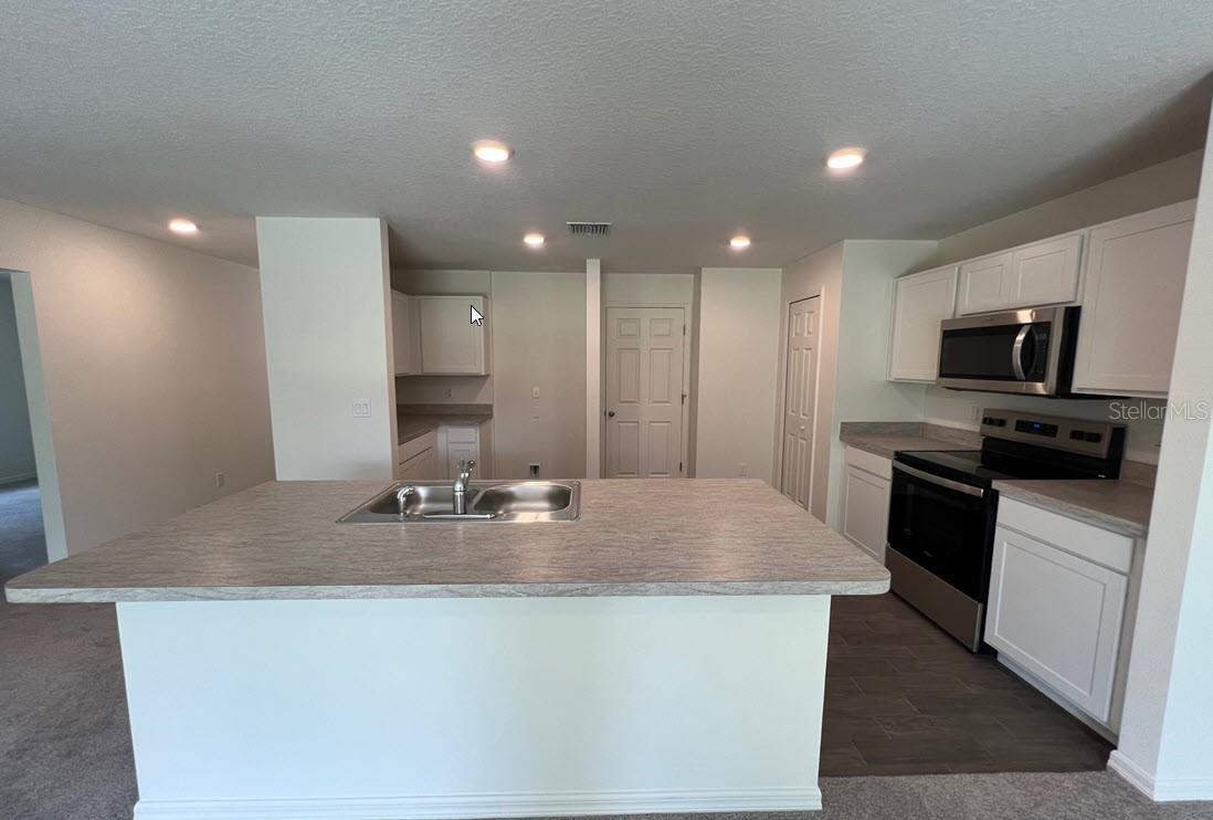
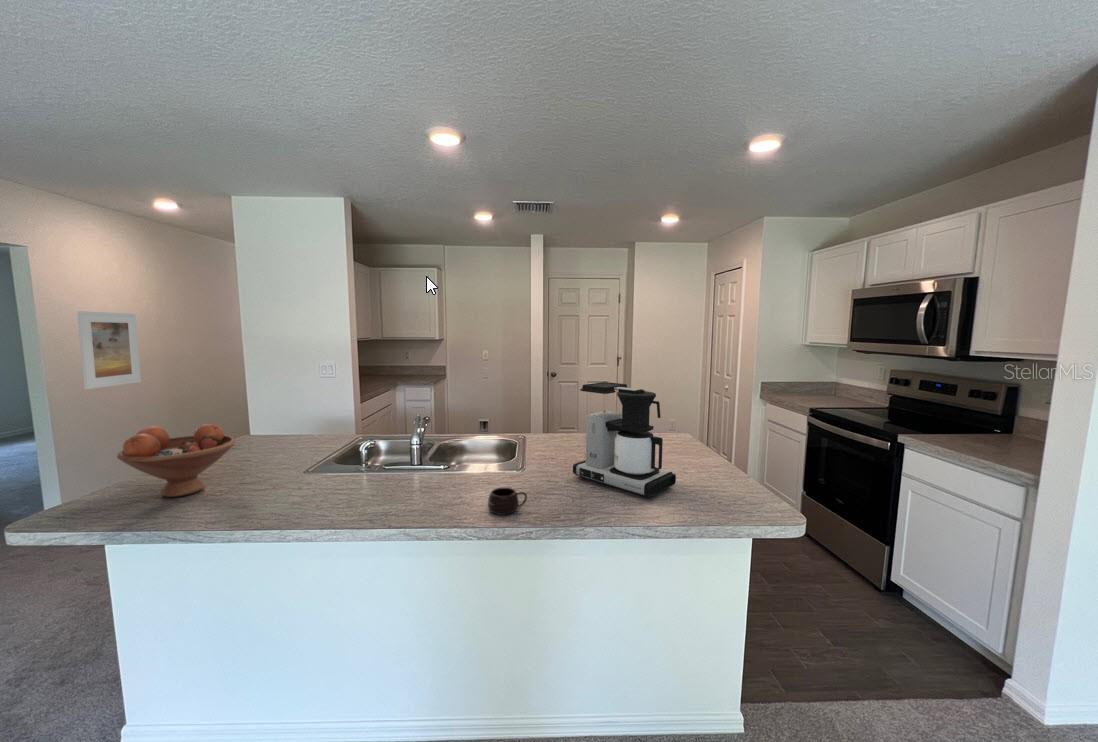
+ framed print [76,310,142,390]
+ mug [487,487,528,516]
+ coffee maker [572,381,677,499]
+ fruit bowl [116,423,237,498]
